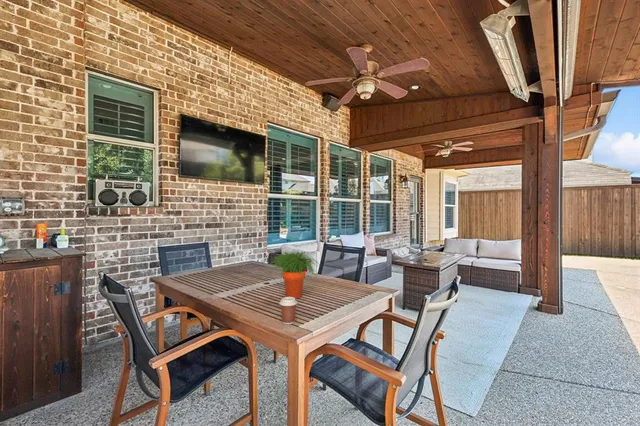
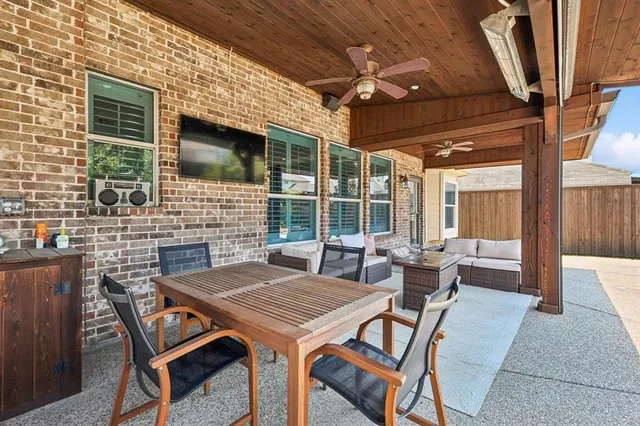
- potted plant [268,250,321,299]
- coffee cup [278,296,298,325]
